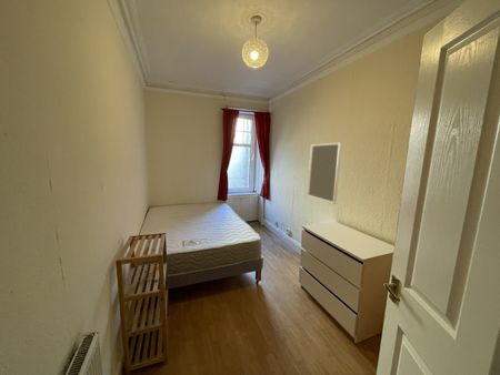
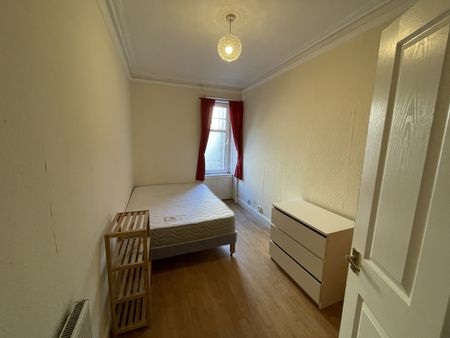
- home mirror [306,141,343,205]
